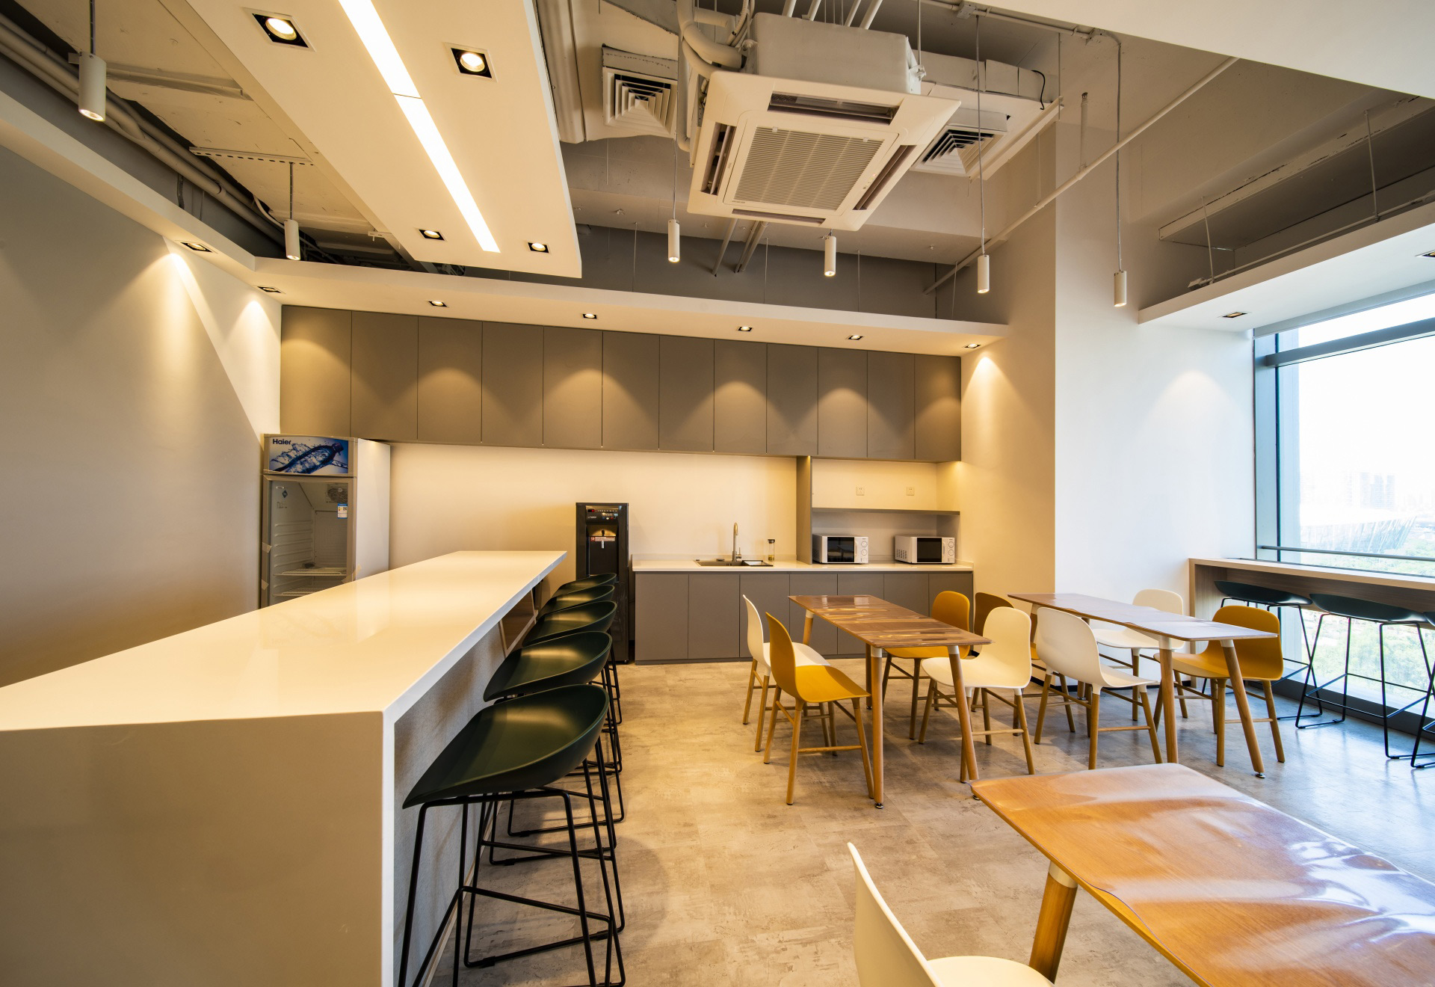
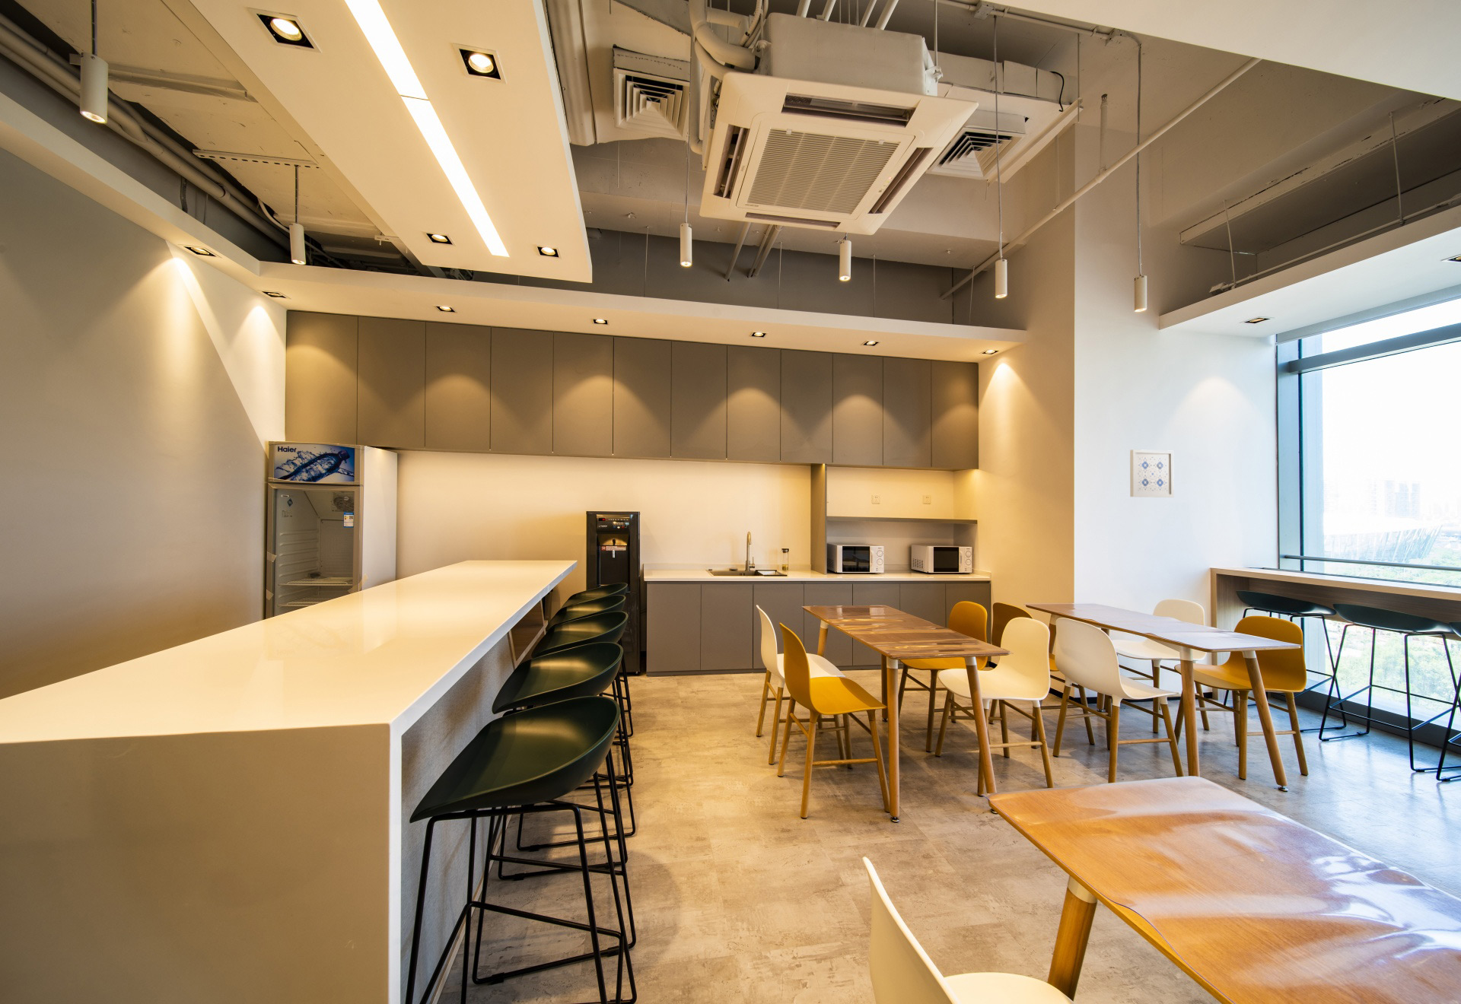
+ wall art [1129,449,1175,498]
